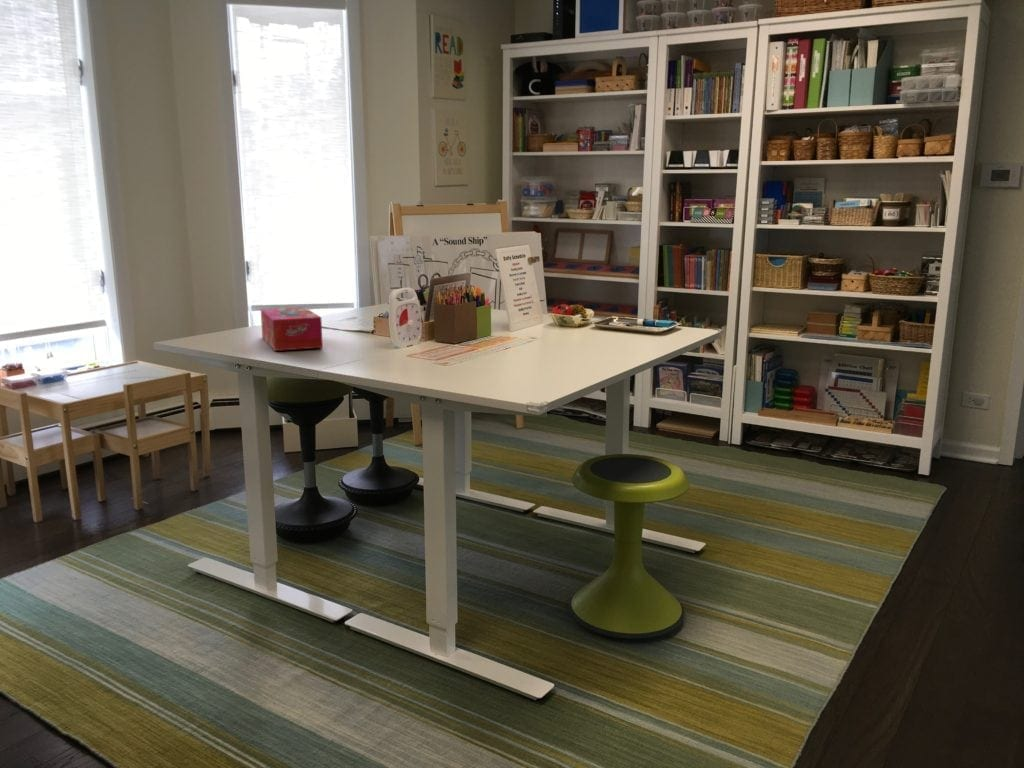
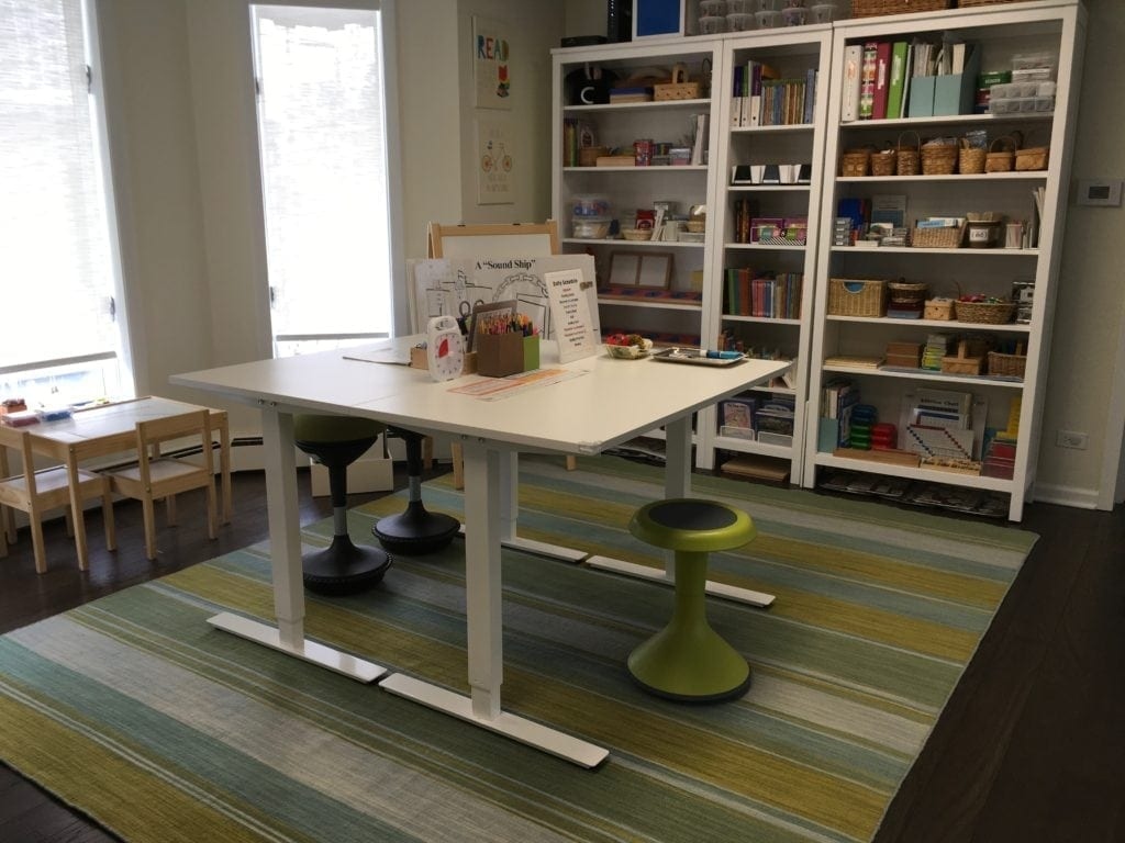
- tissue box [260,306,324,352]
